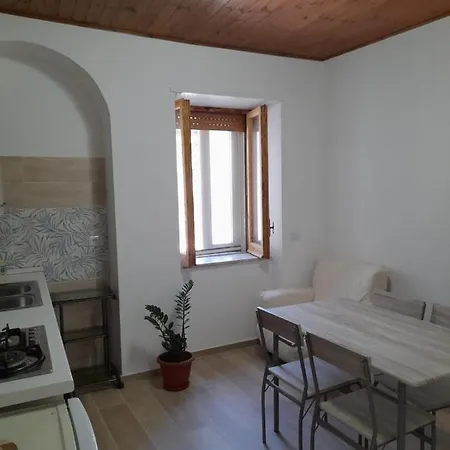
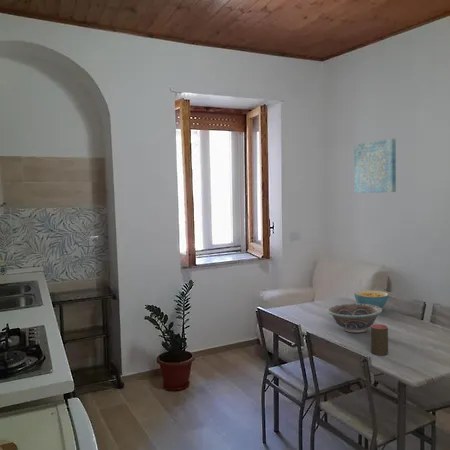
+ cereal bowl [353,289,390,308]
+ cup [370,323,389,356]
+ wall art [353,138,397,194]
+ decorative bowl [326,303,383,333]
